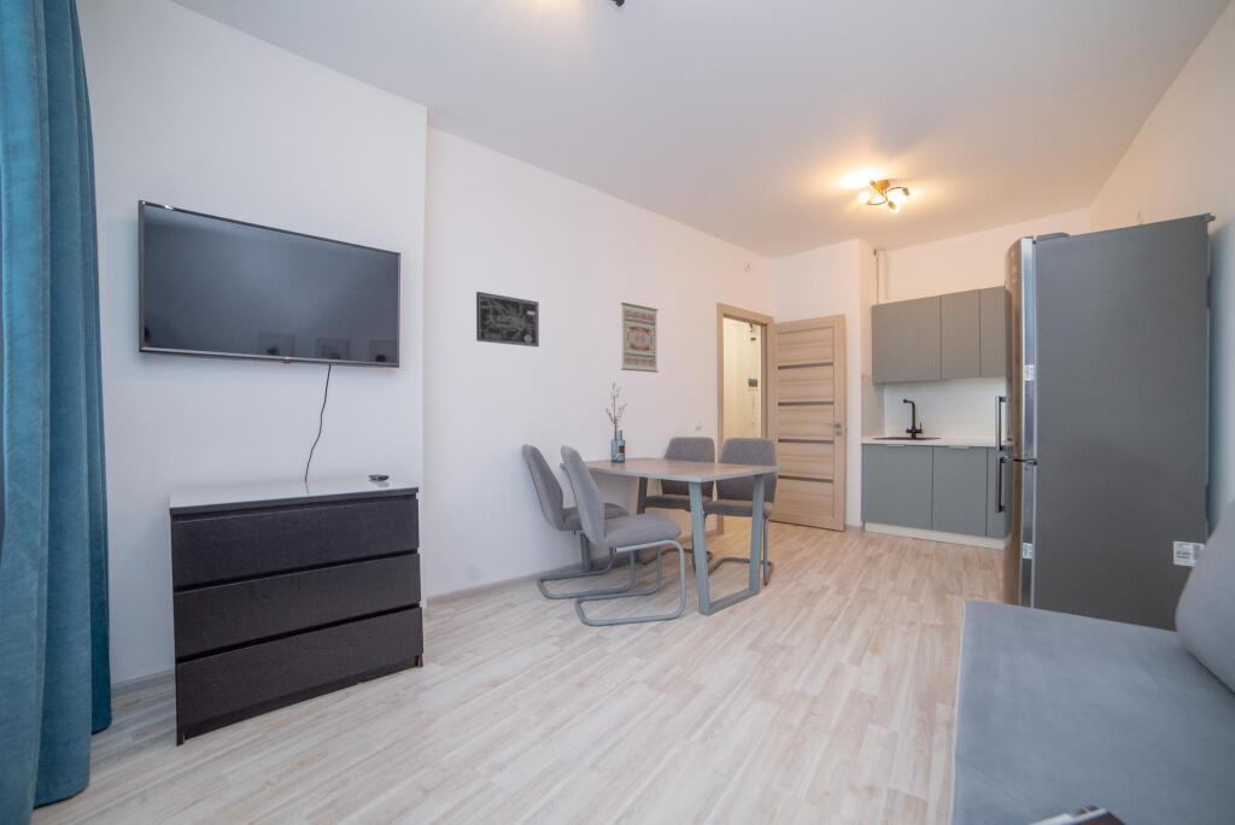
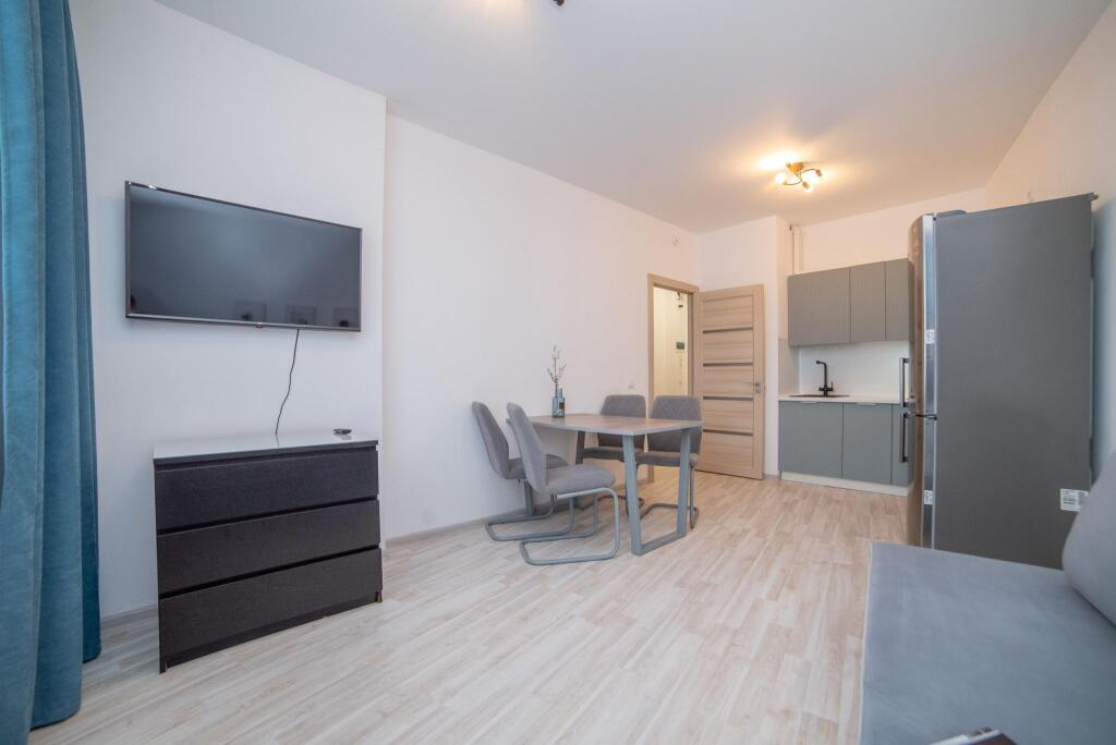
- wall art [620,302,660,374]
- wall art [475,291,540,349]
